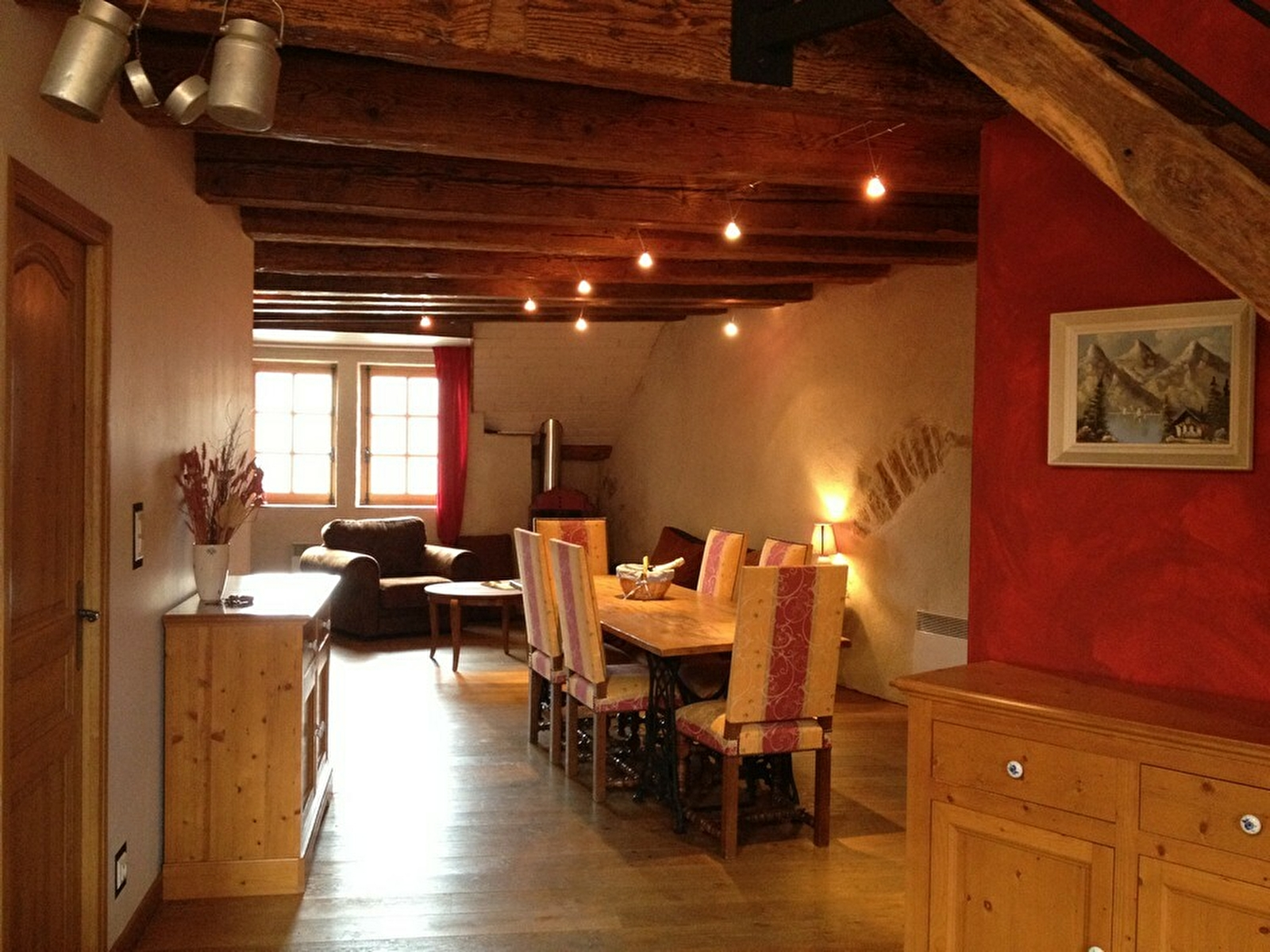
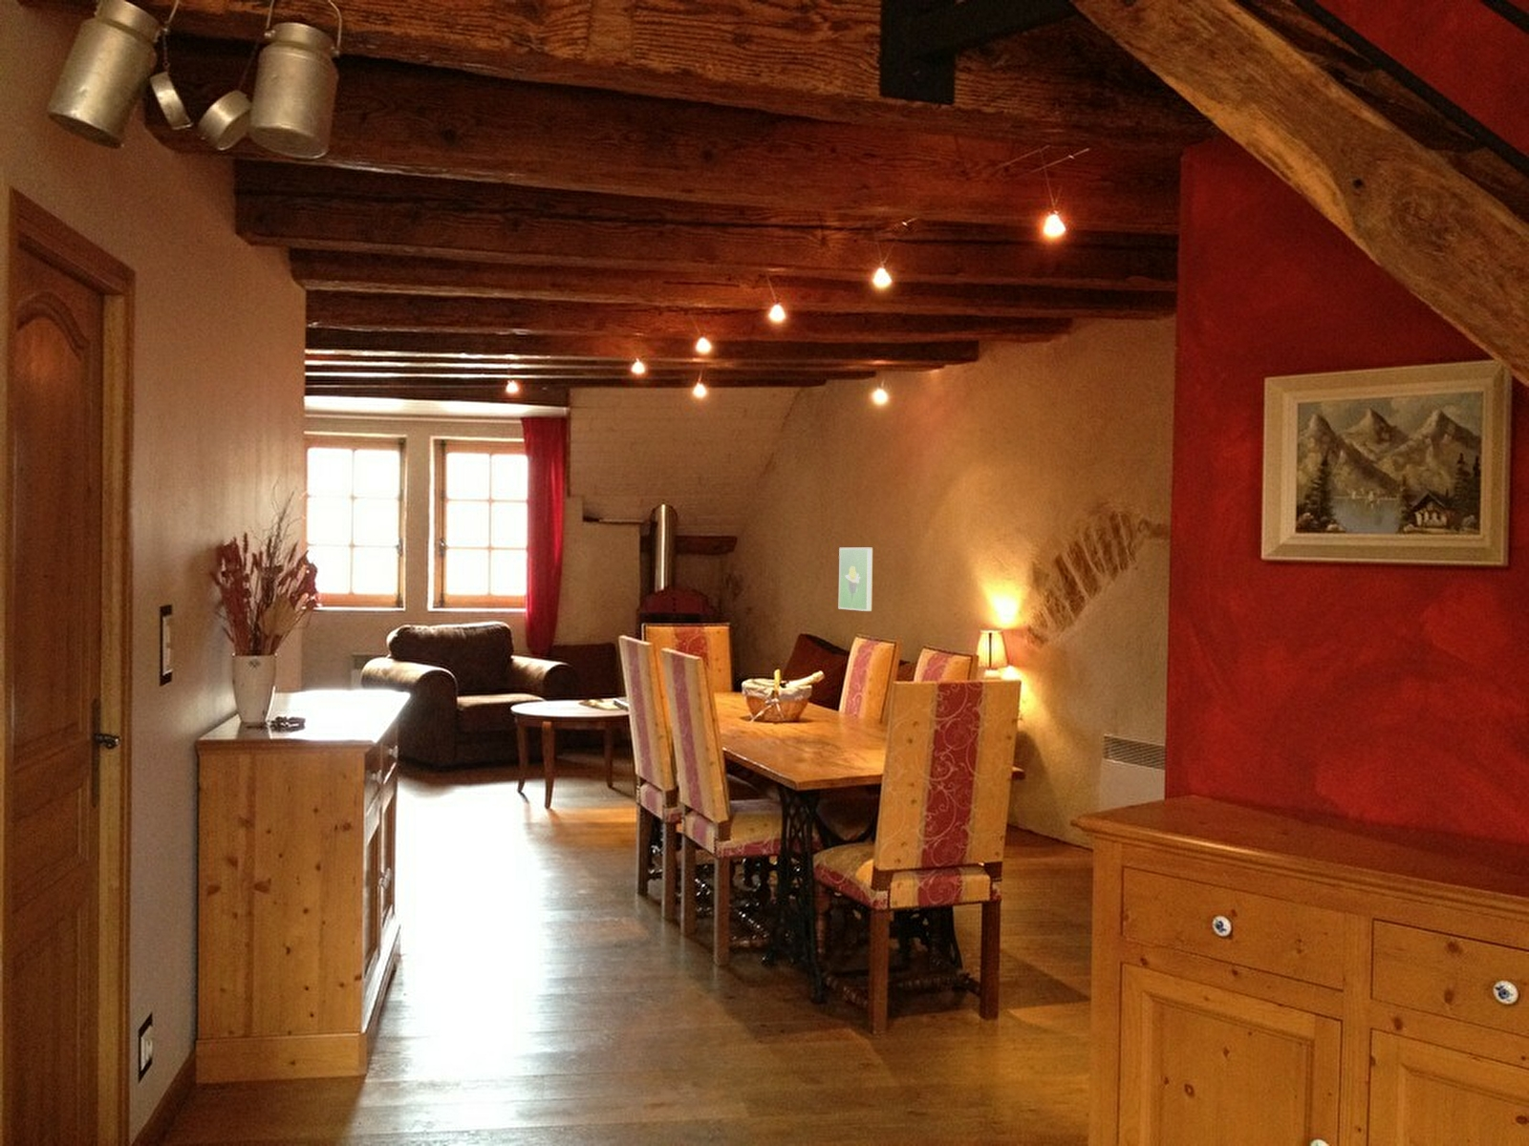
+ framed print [838,548,873,613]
